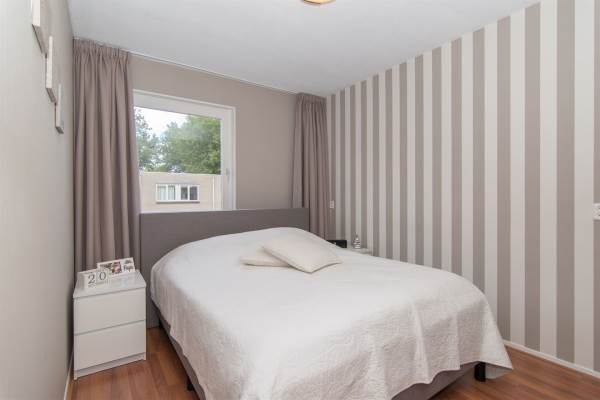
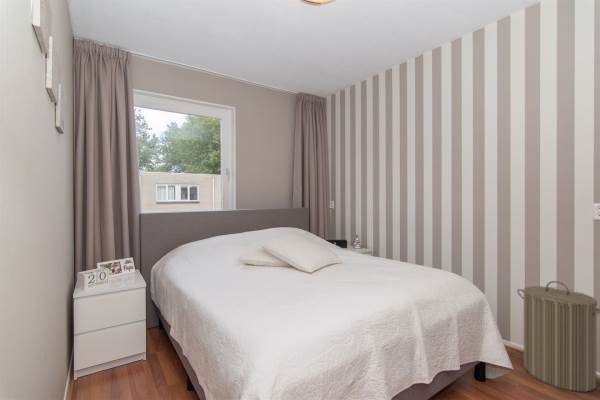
+ laundry hamper [516,280,600,393]
